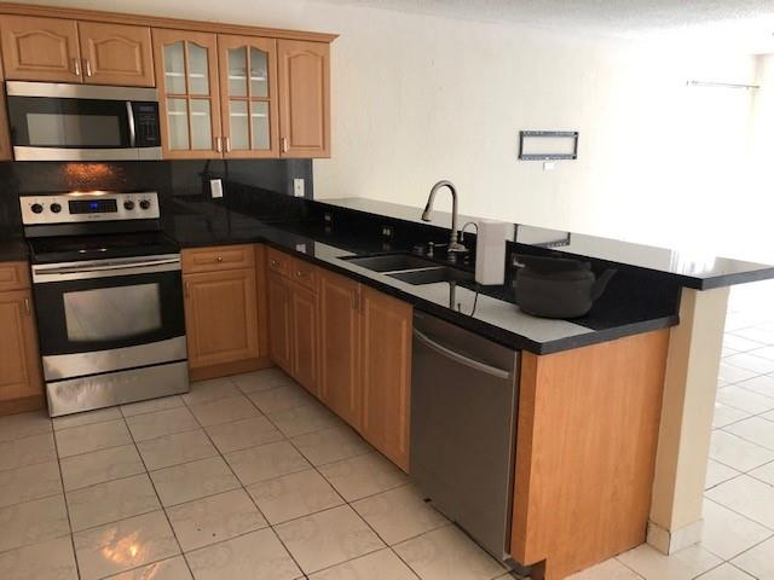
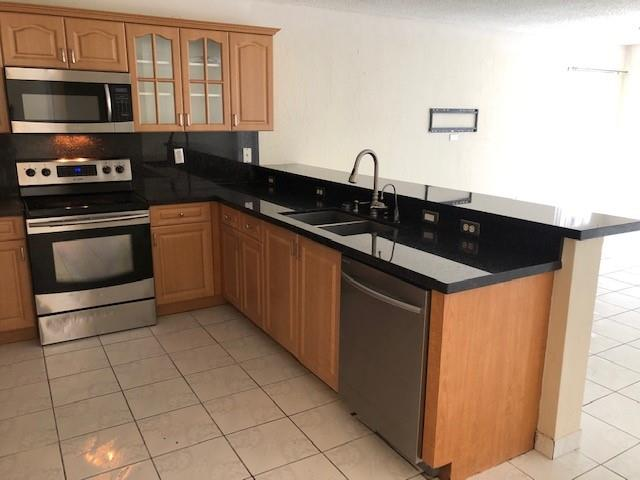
- soap dispenser [474,219,508,286]
- kettle [513,251,618,319]
